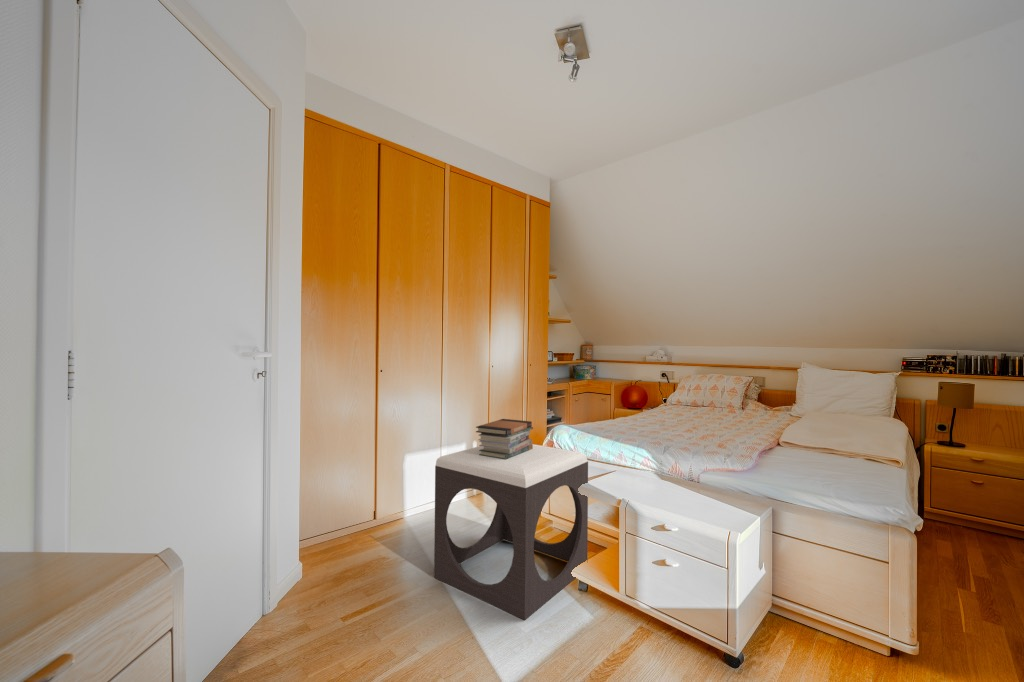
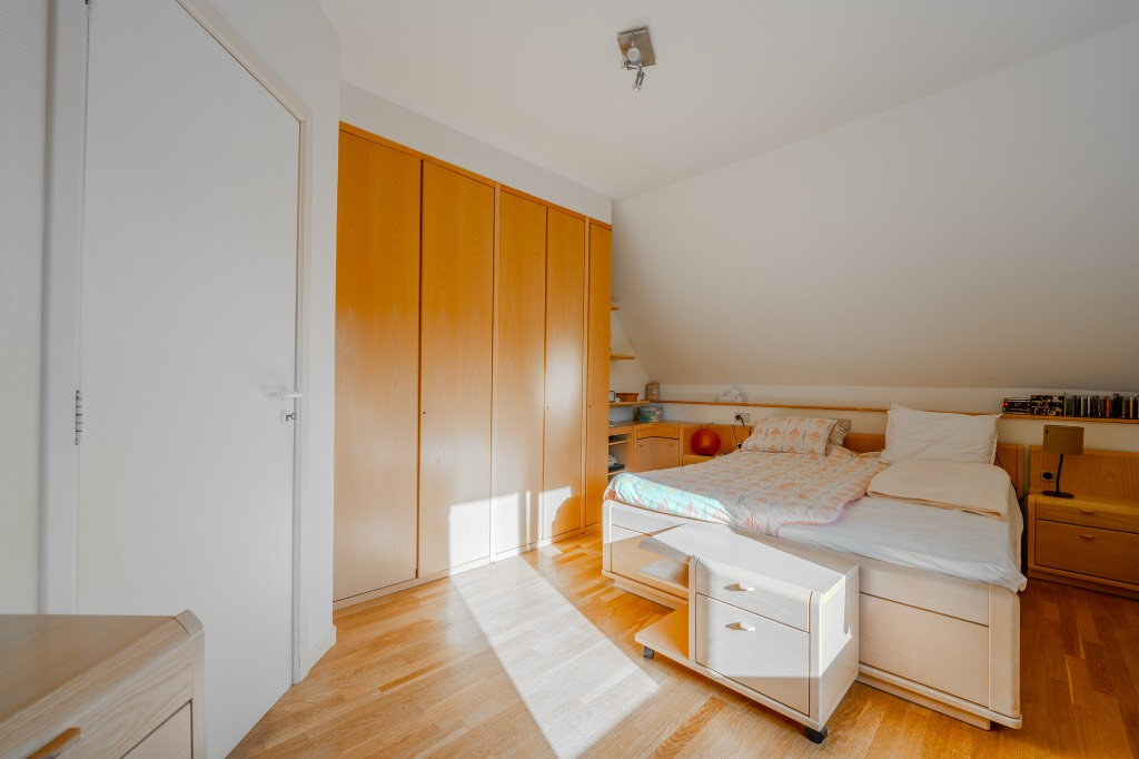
- book stack [475,418,534,460]
- footstool [433,443,589,621]
